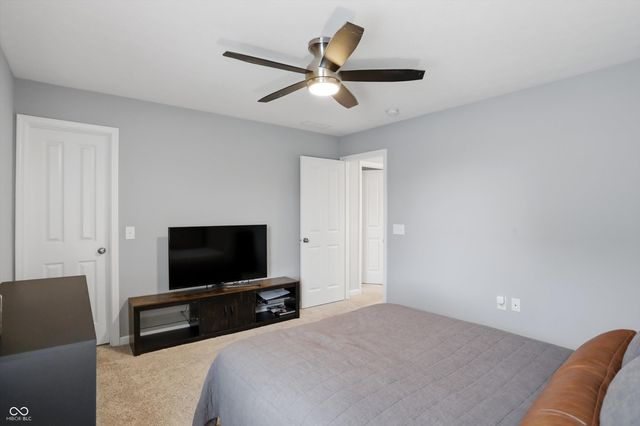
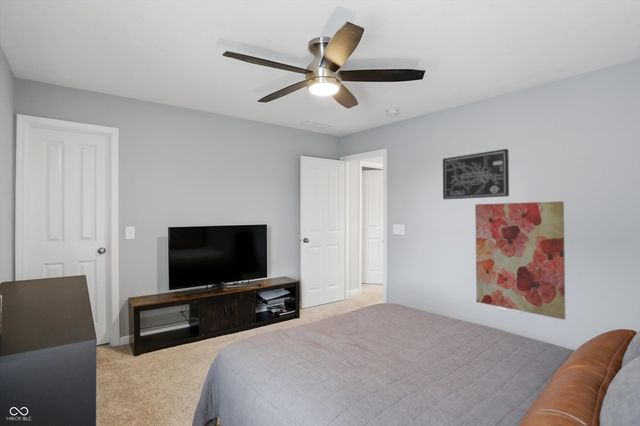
+ wall art [442,148,510,200]
+ wall art [474,200,567,321]
